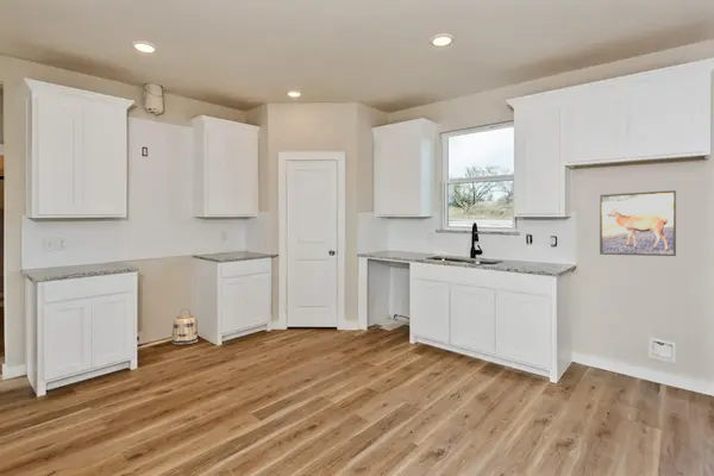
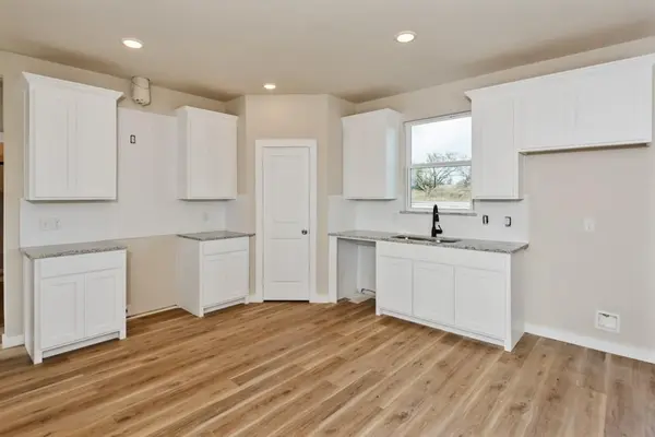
- basket [171,307,199,346]
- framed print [599,189,677,257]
